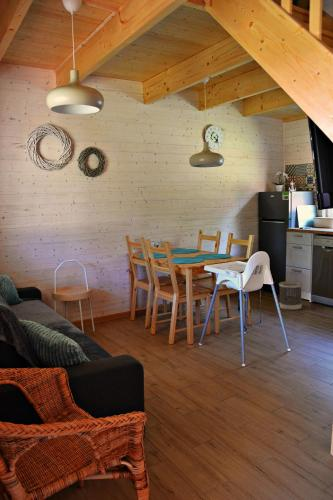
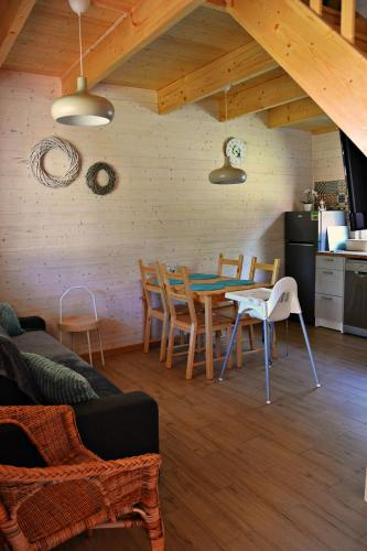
- wastebasket [278,280,303,311]
